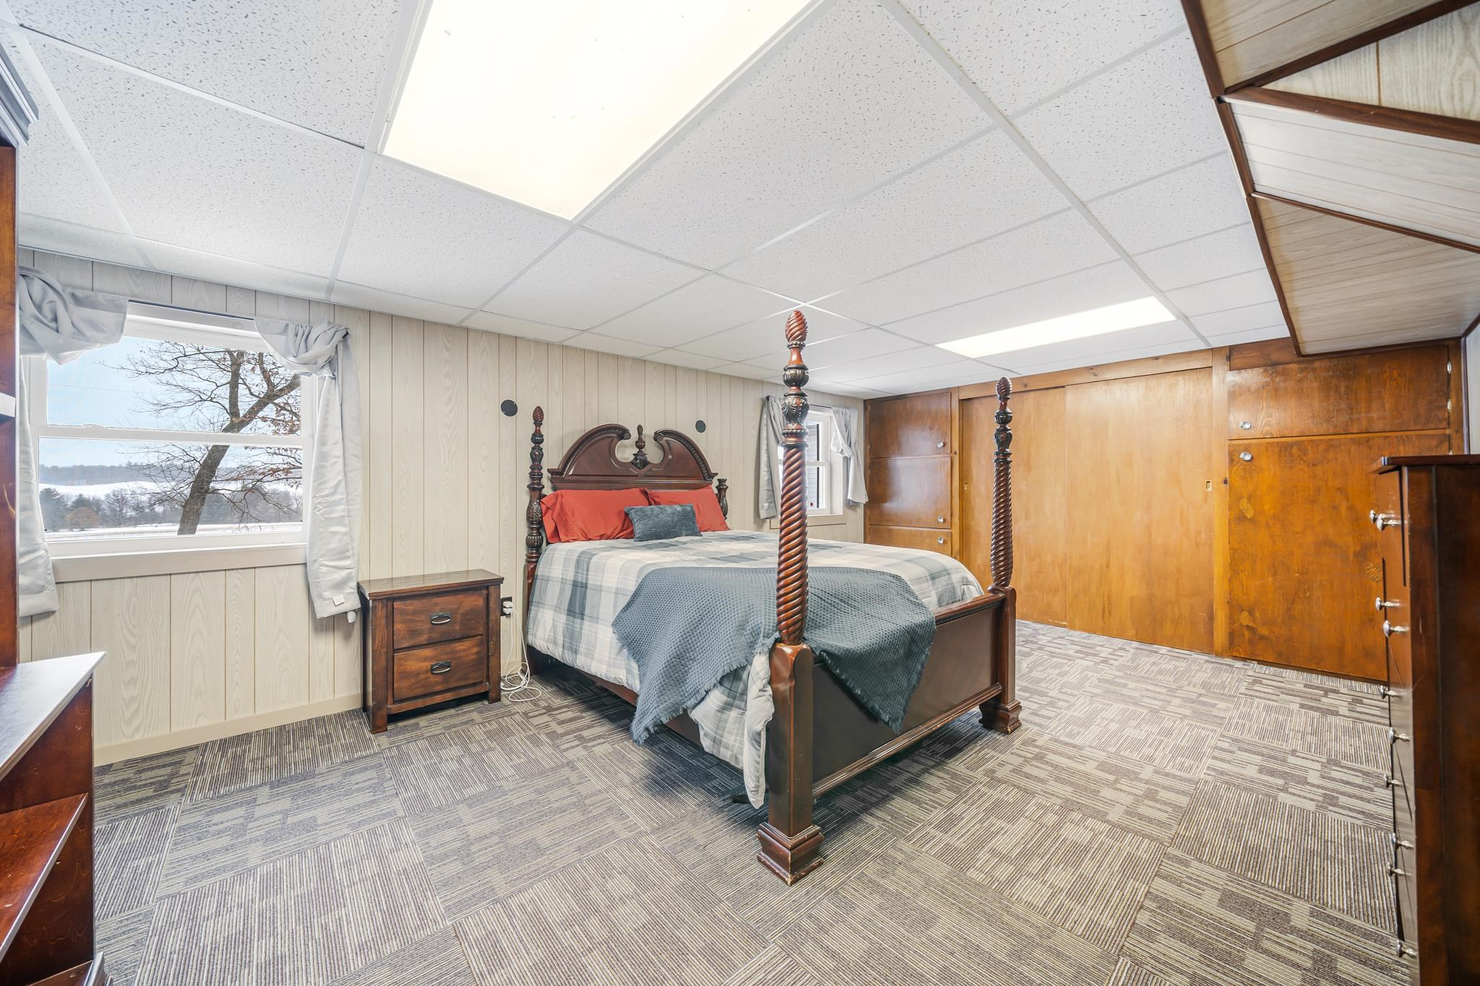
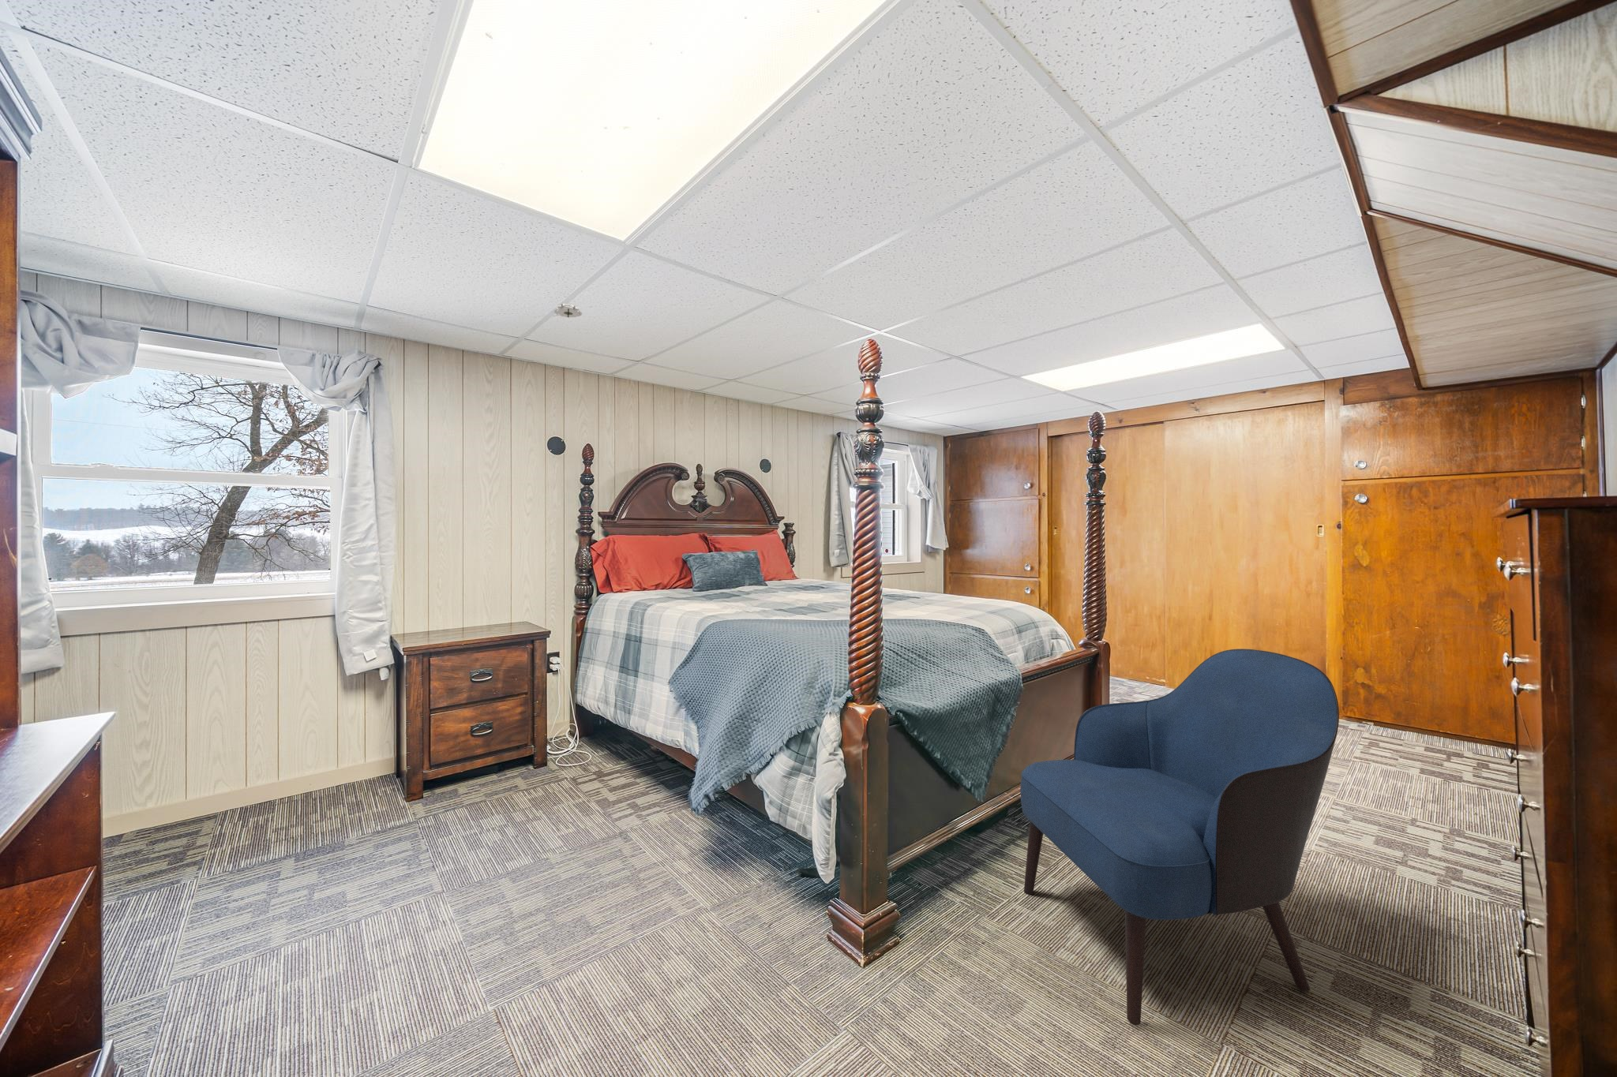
+ armchair [1019,648,1339,1025]
+ smoke detector [553,302,583,319]
